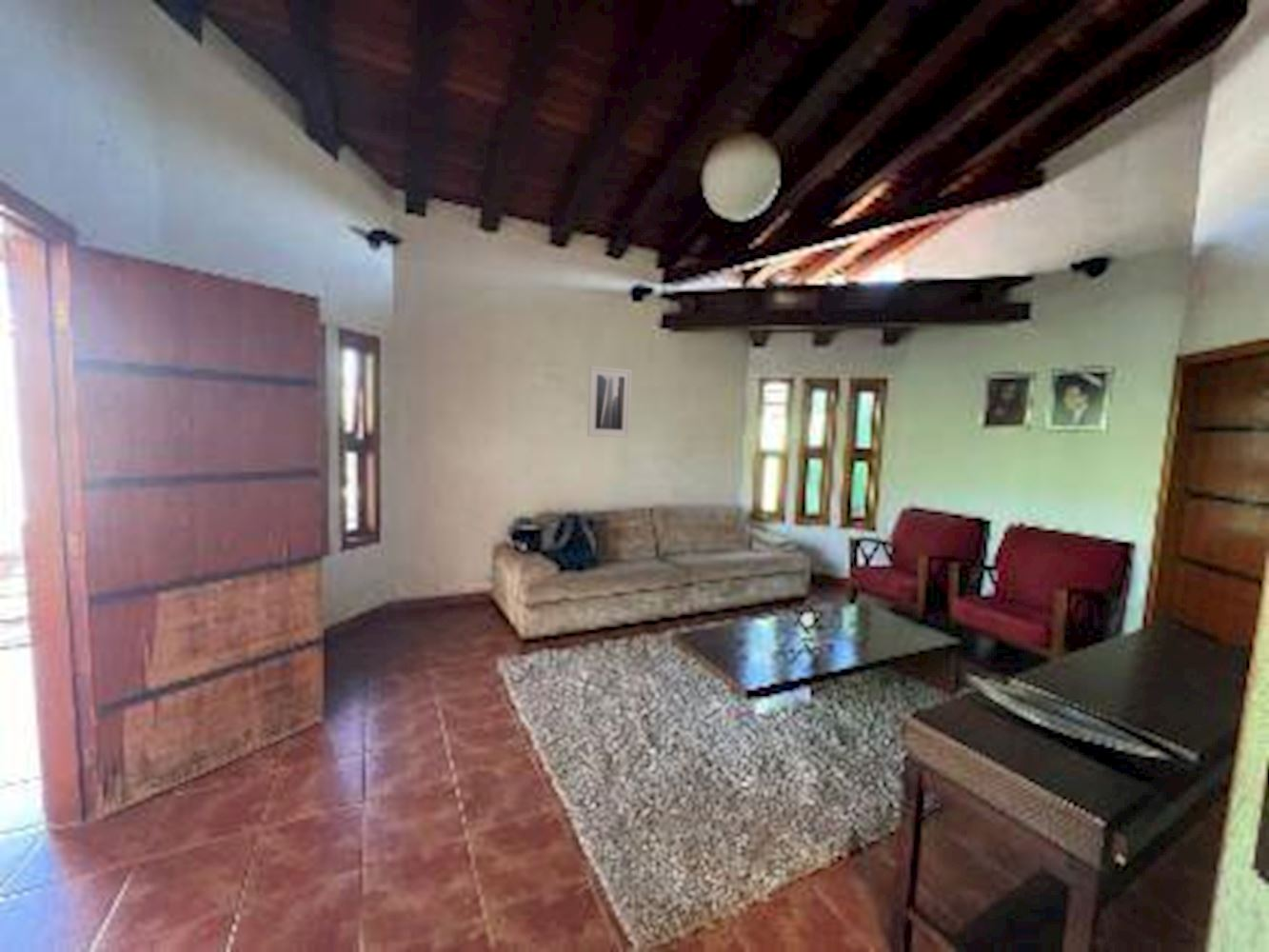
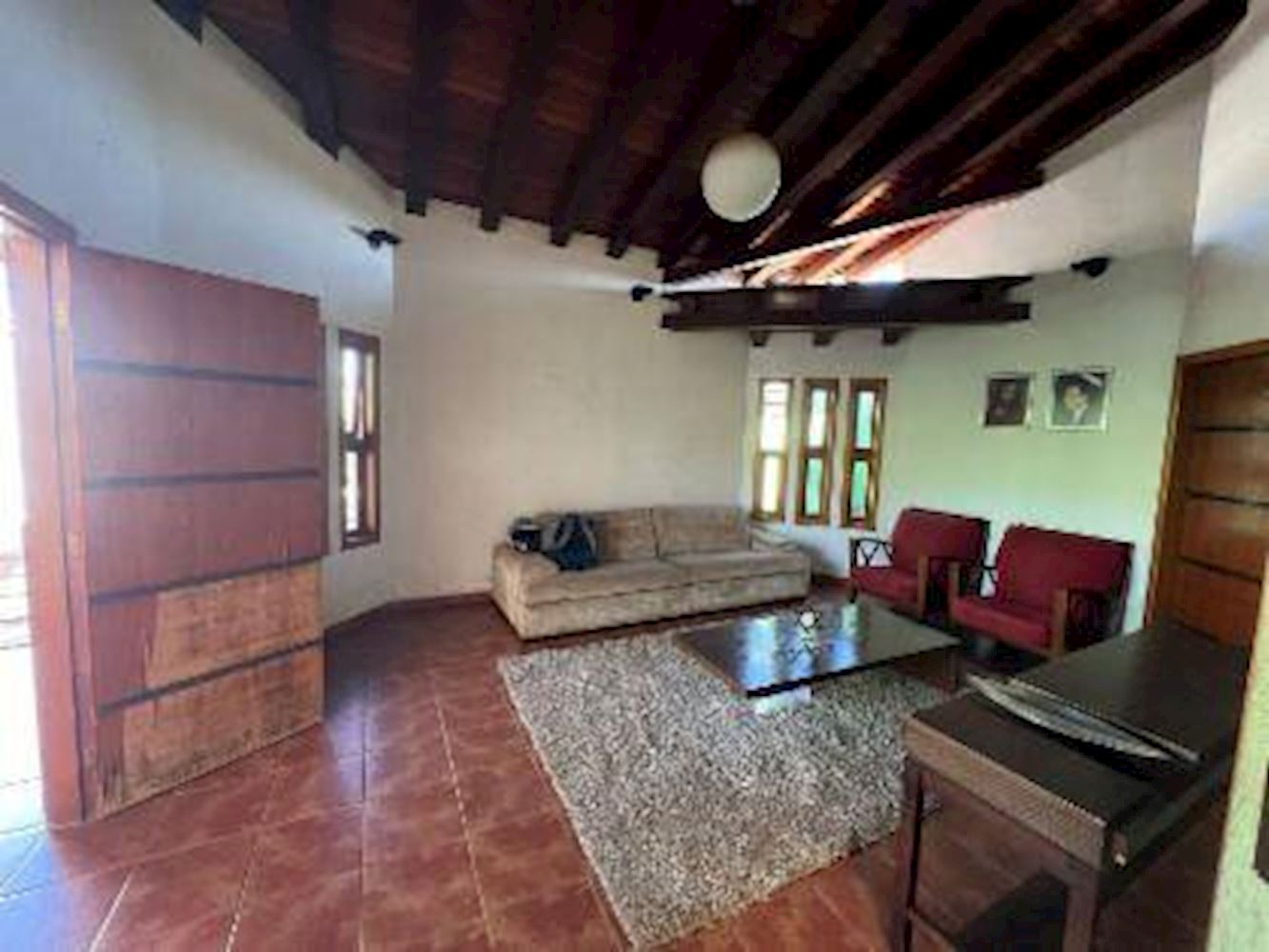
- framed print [586,366,633,439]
